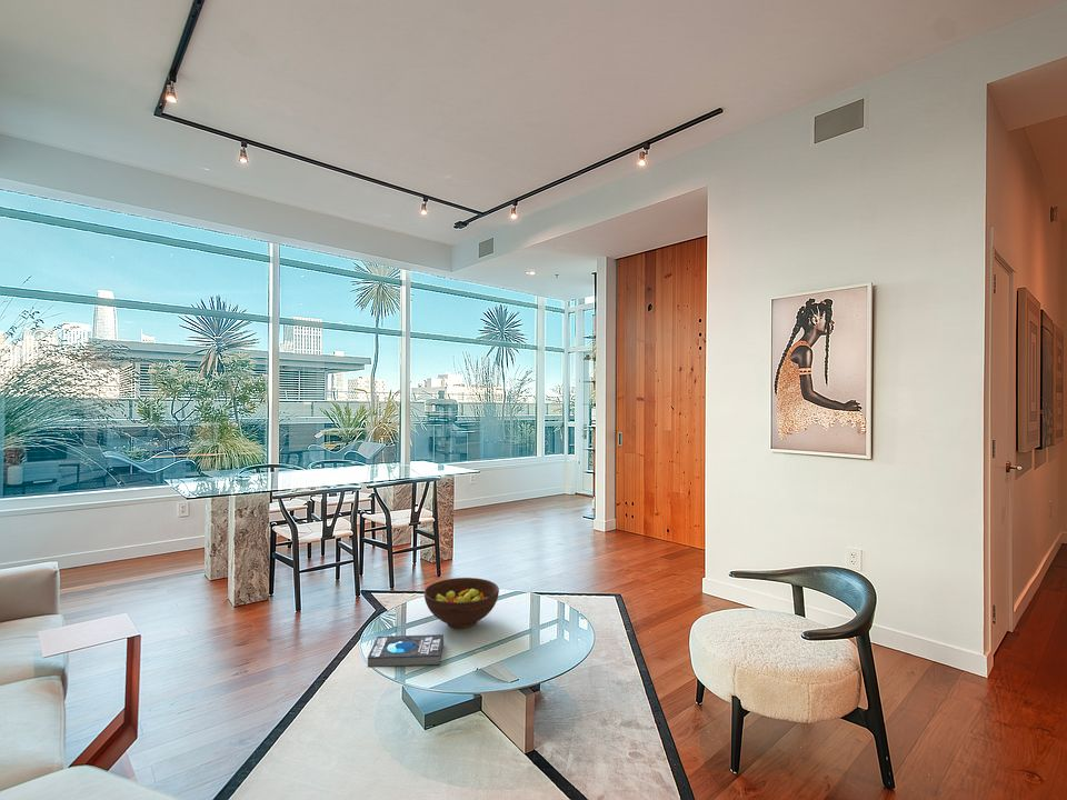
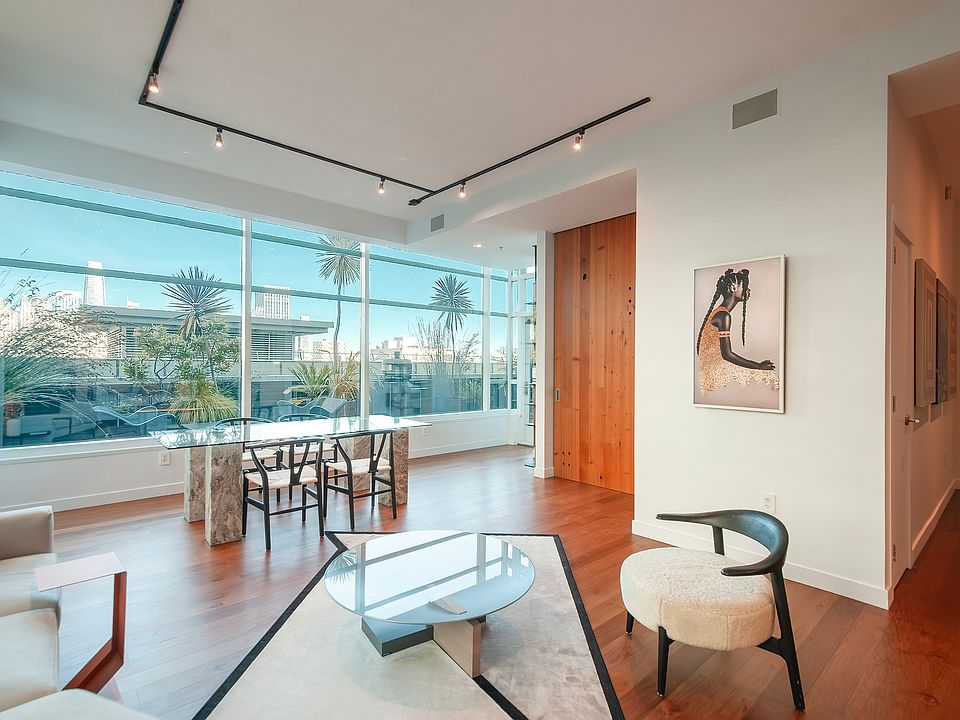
- book [366,633,445,669]
- fruit bowl [423,577,500,630]
